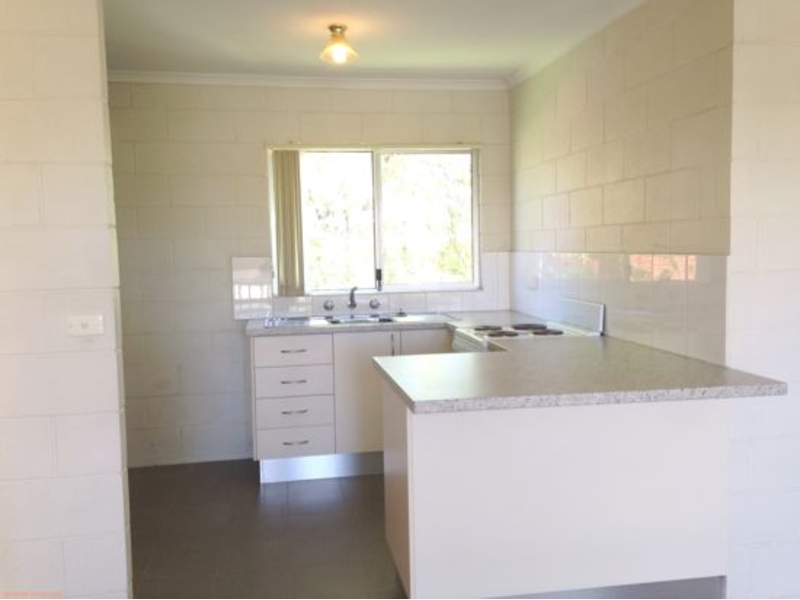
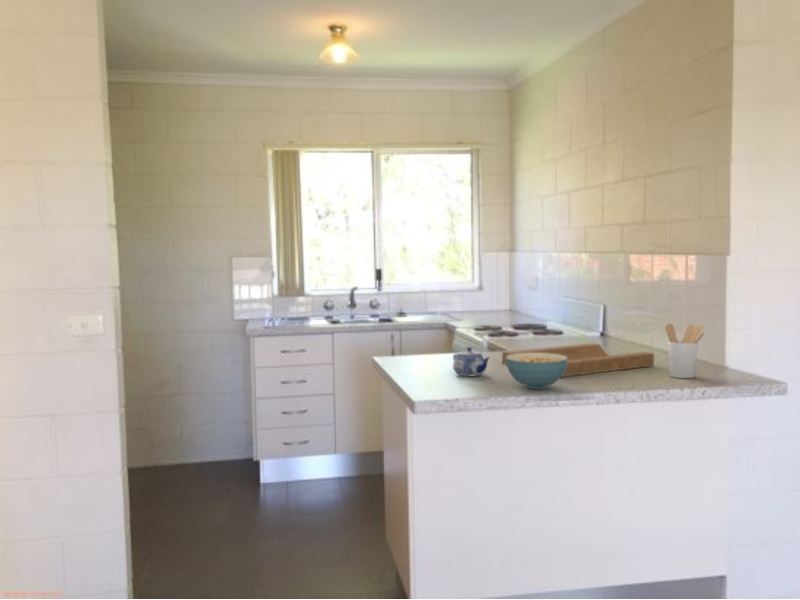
+ utensil holder [664,322,706,379]
+ cereal bowl [506,353,567,390]
+ teapot [452,346,490,377]
+ cutting board [501,342,655,378]
